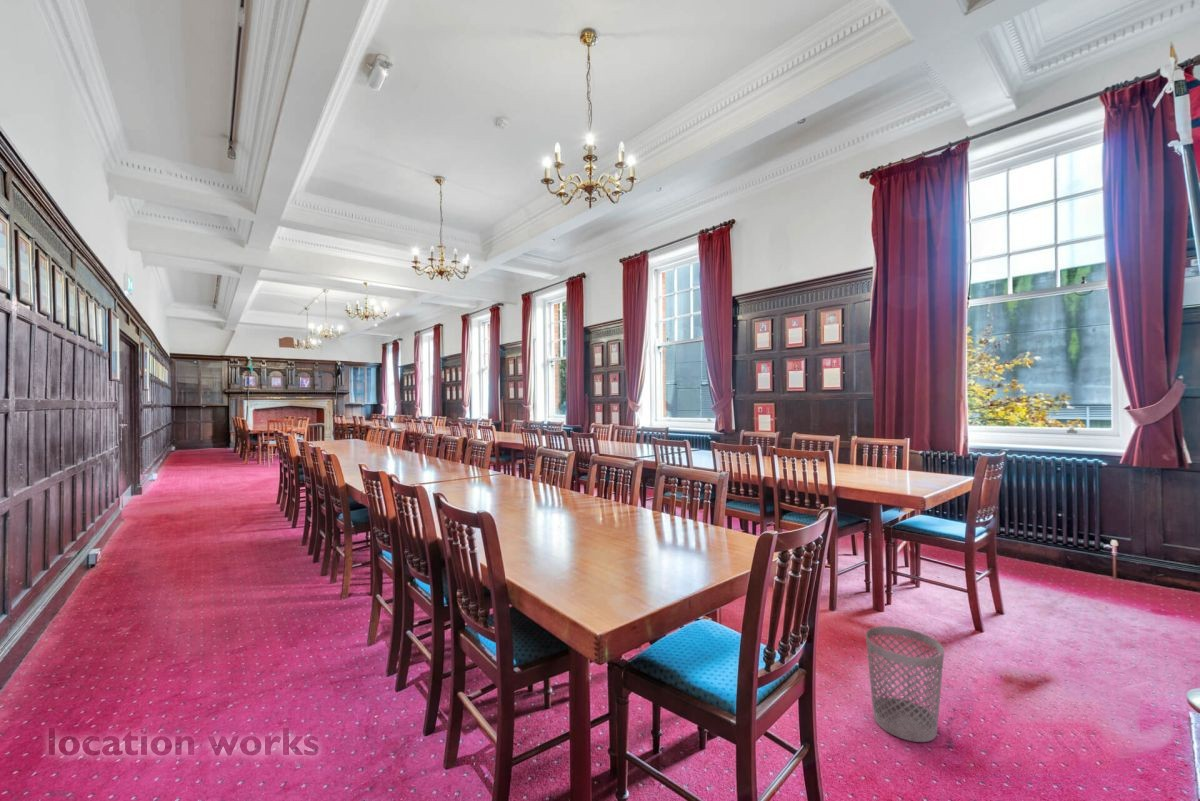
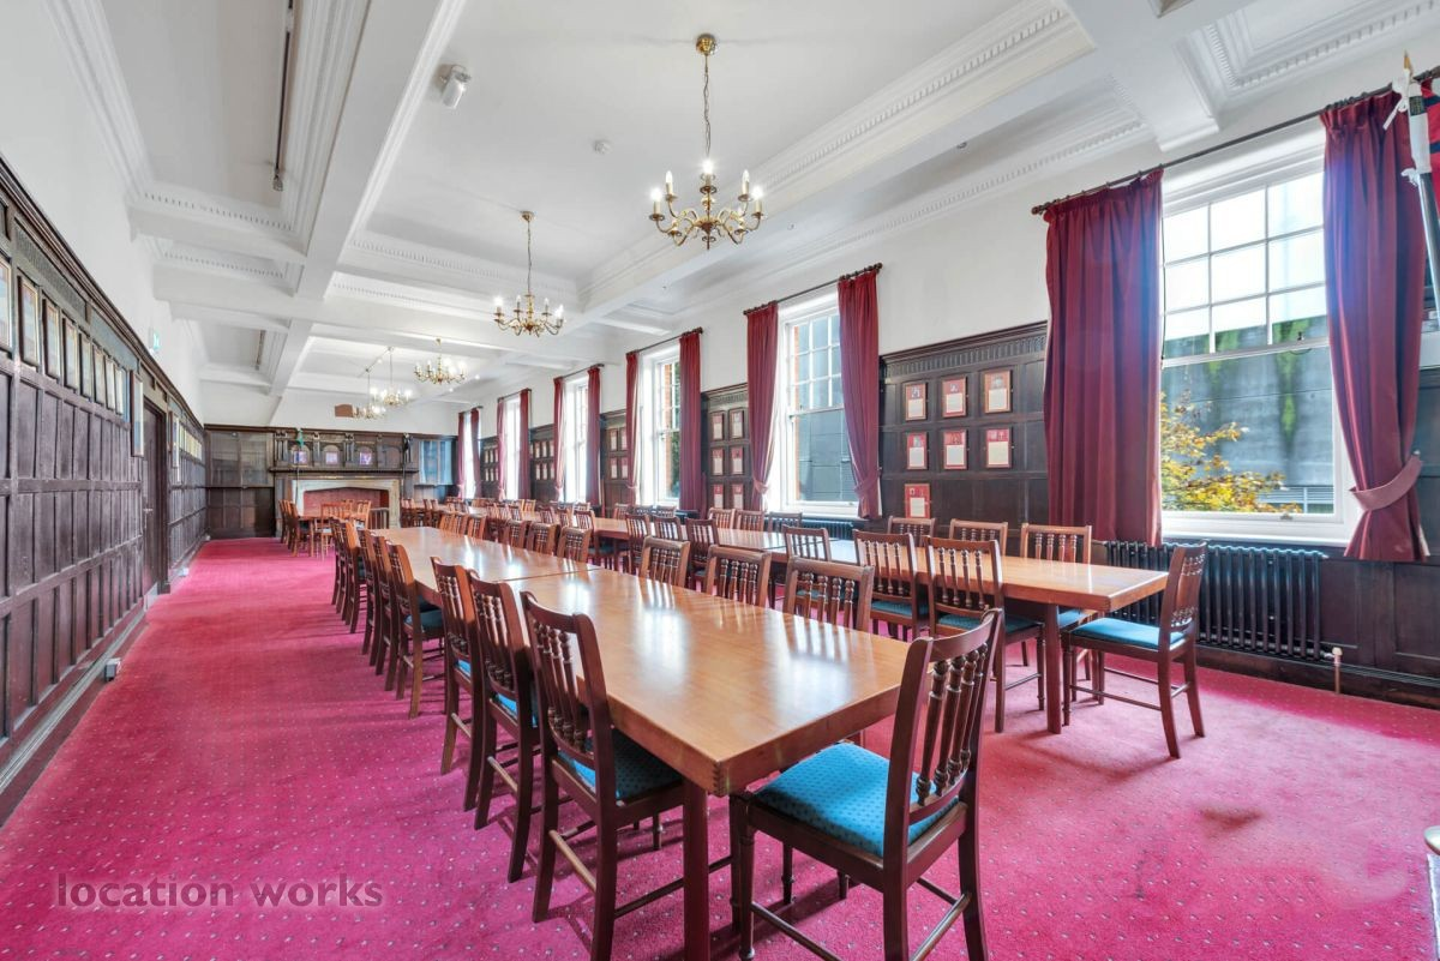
- wastebasket [865,625,945,743]
